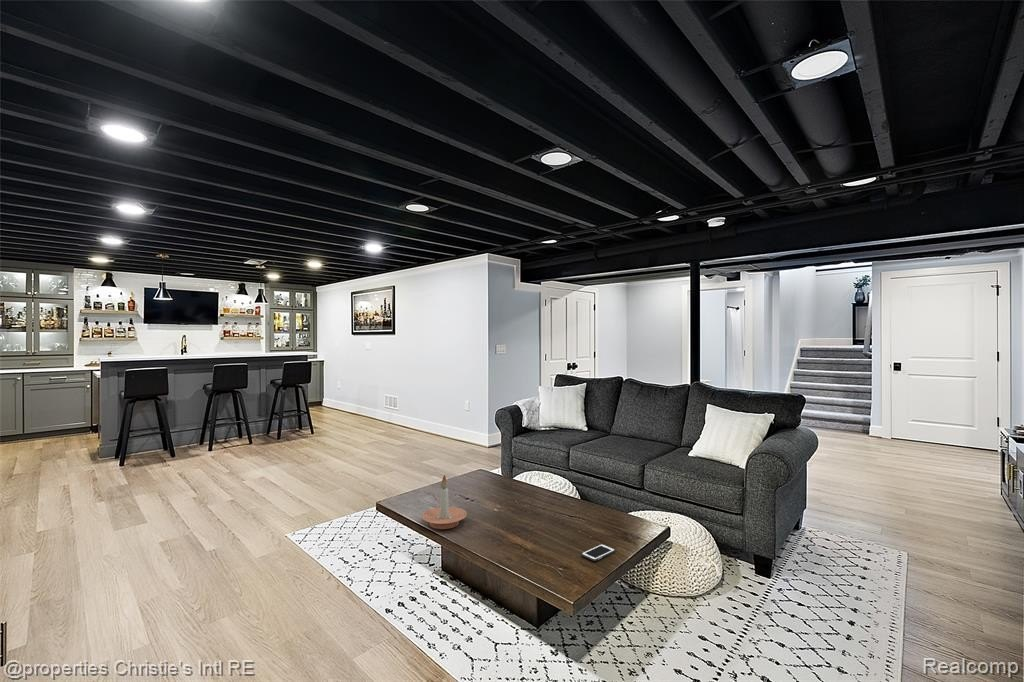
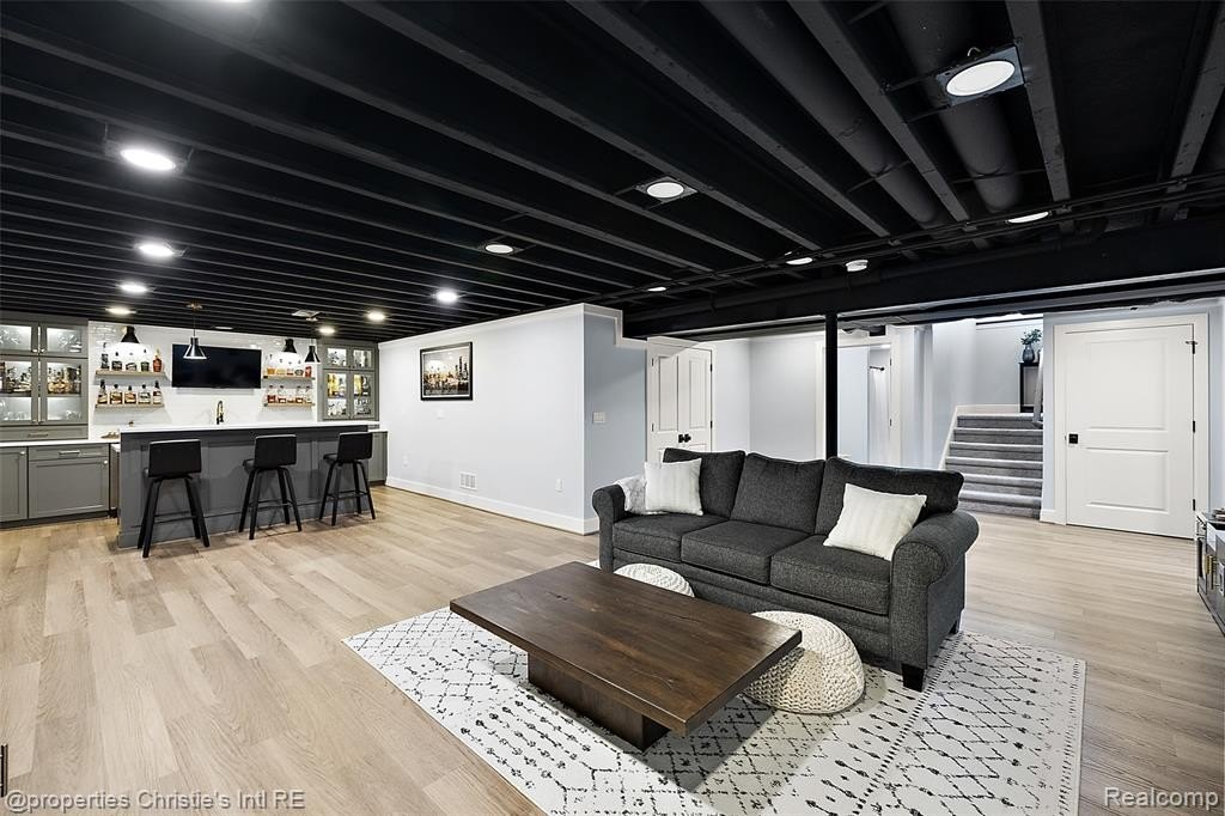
- candle holder [421,474,468,530]
- cell phone [581,543,616,562]
